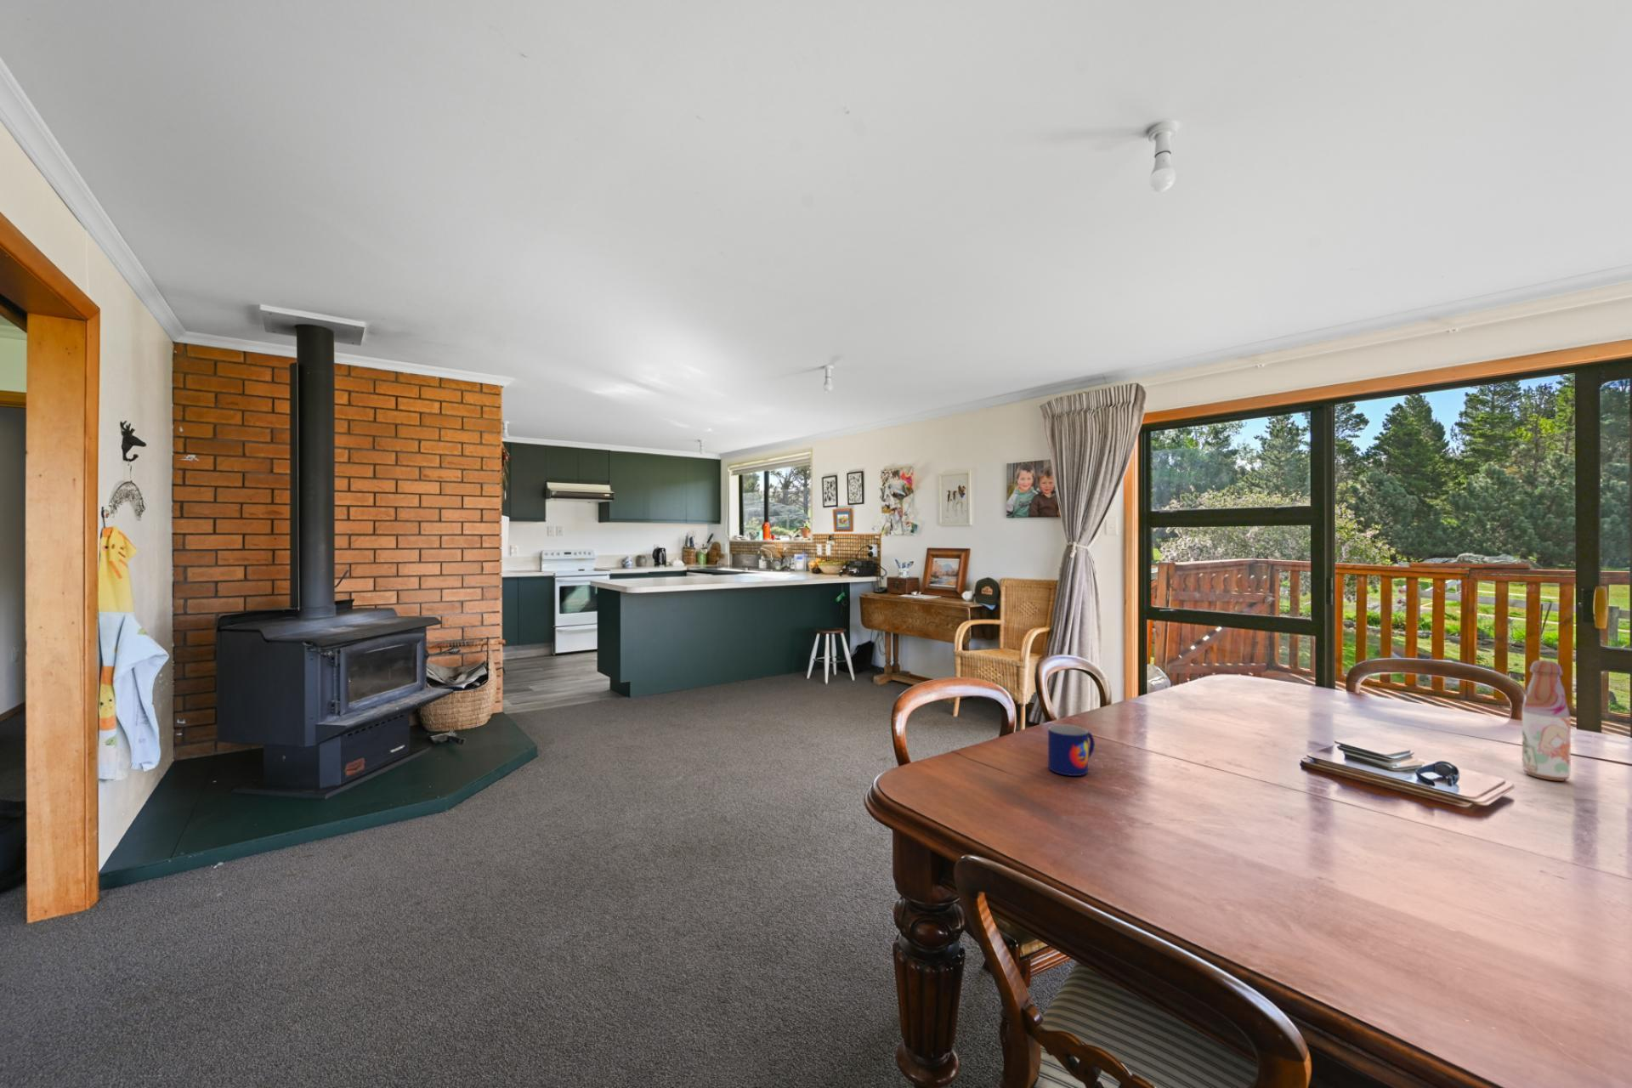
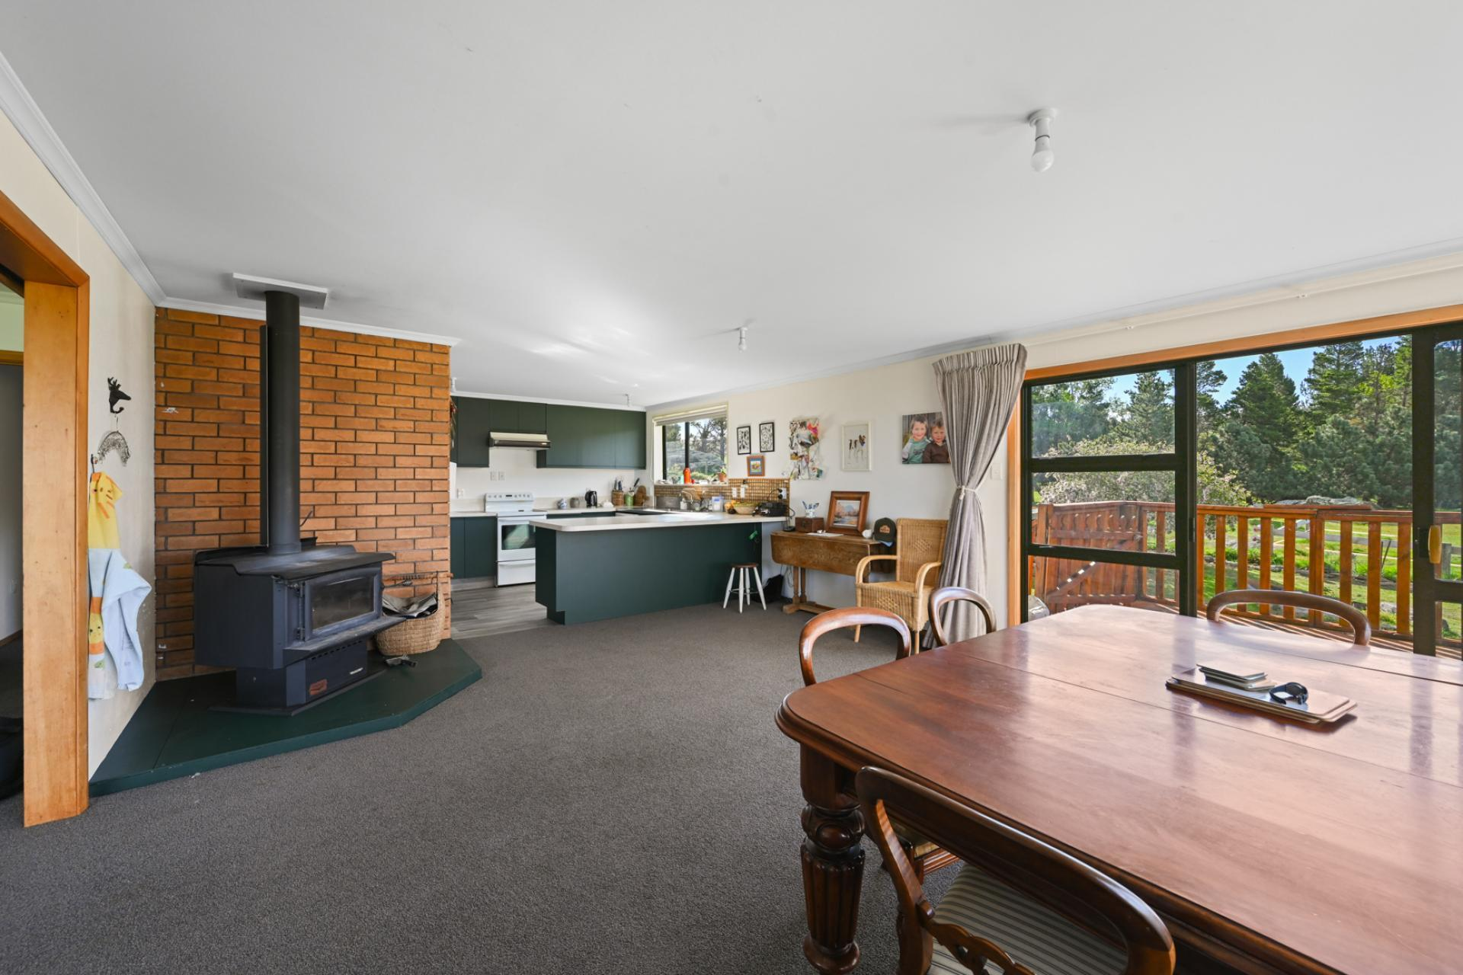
- bottle [1521,659,1571,782]
- mug [1047,724,1095,777]
